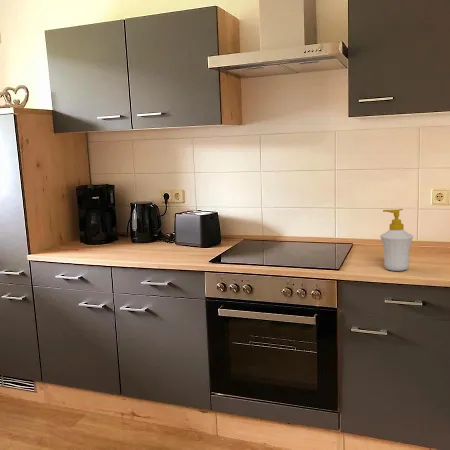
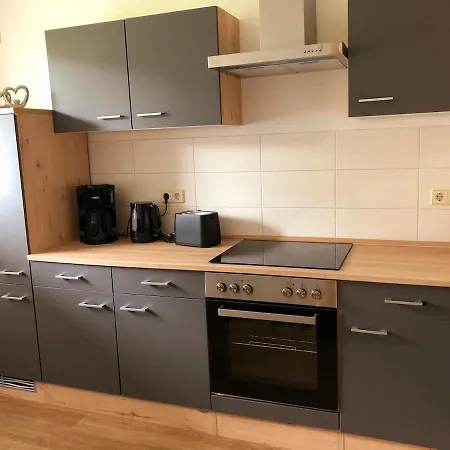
- soap bottle [379,208,414,272]
